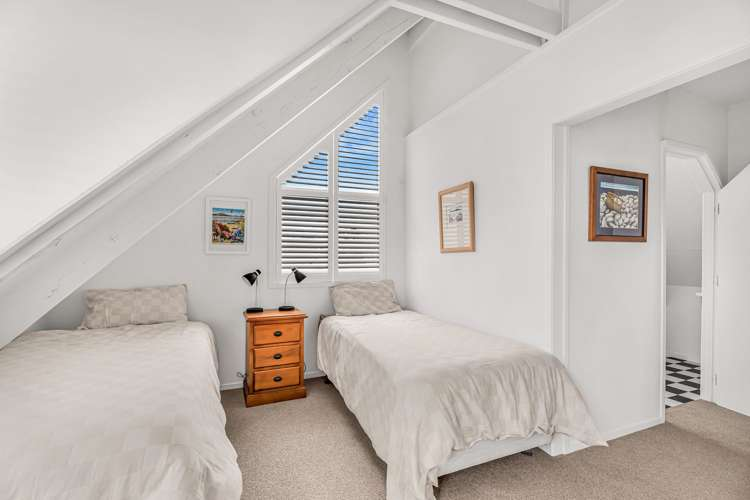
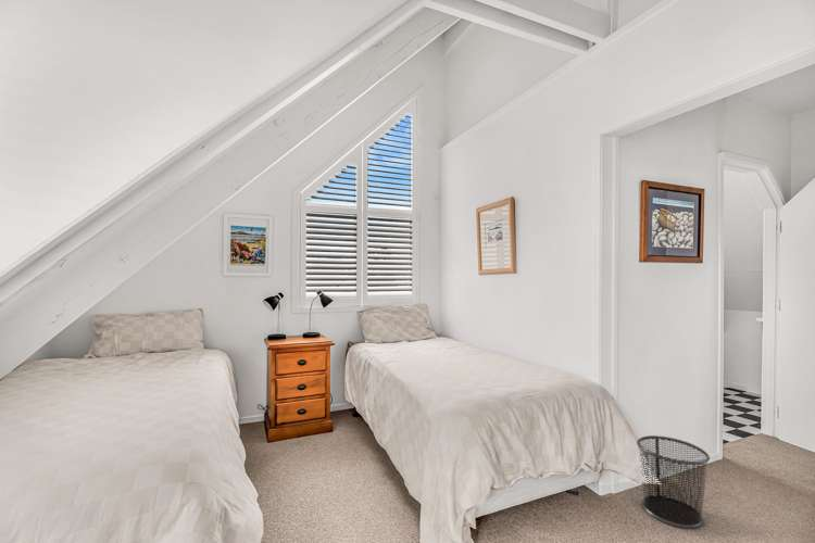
+ waste bin [636,434,711,529]
